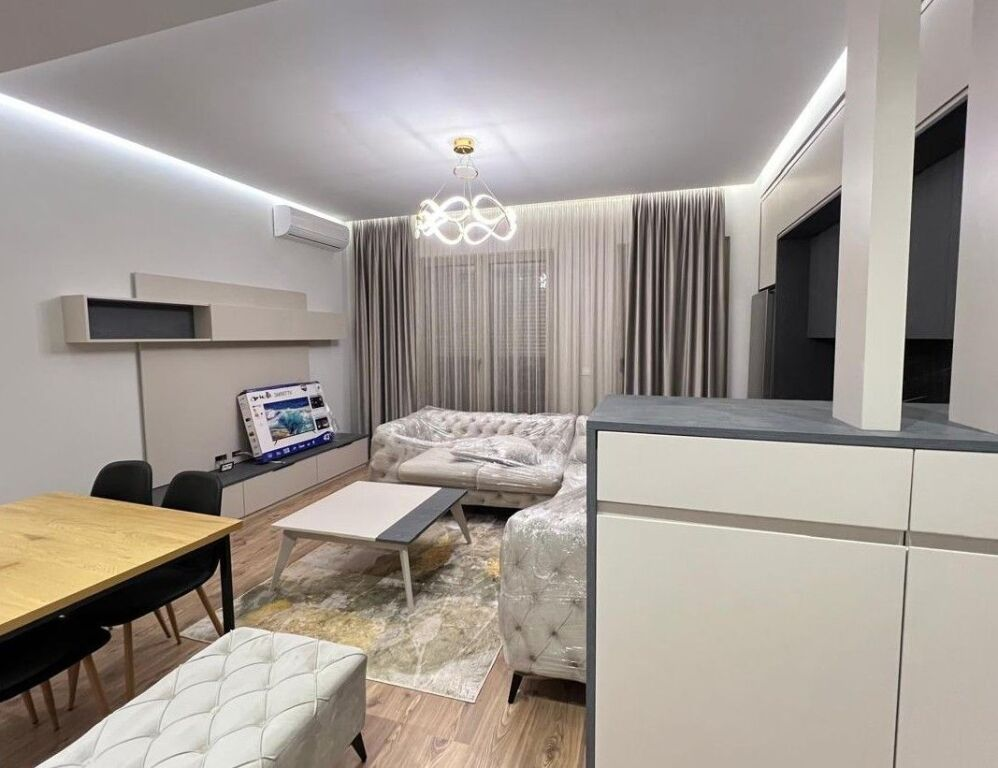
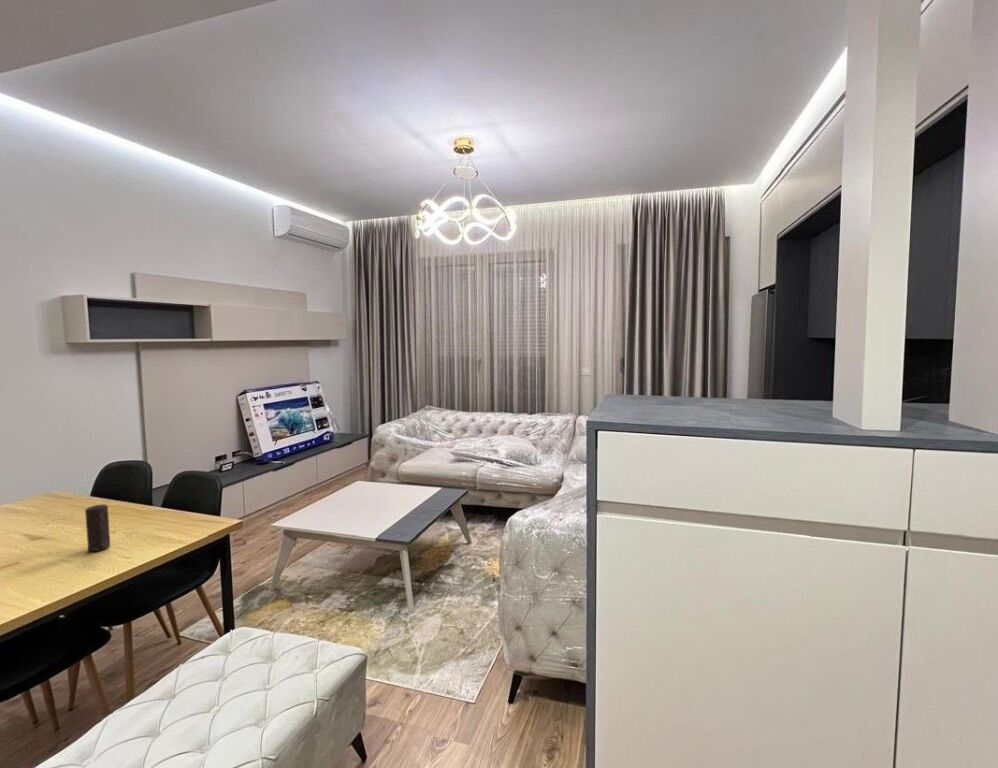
+ candle [84,504,111,552]
